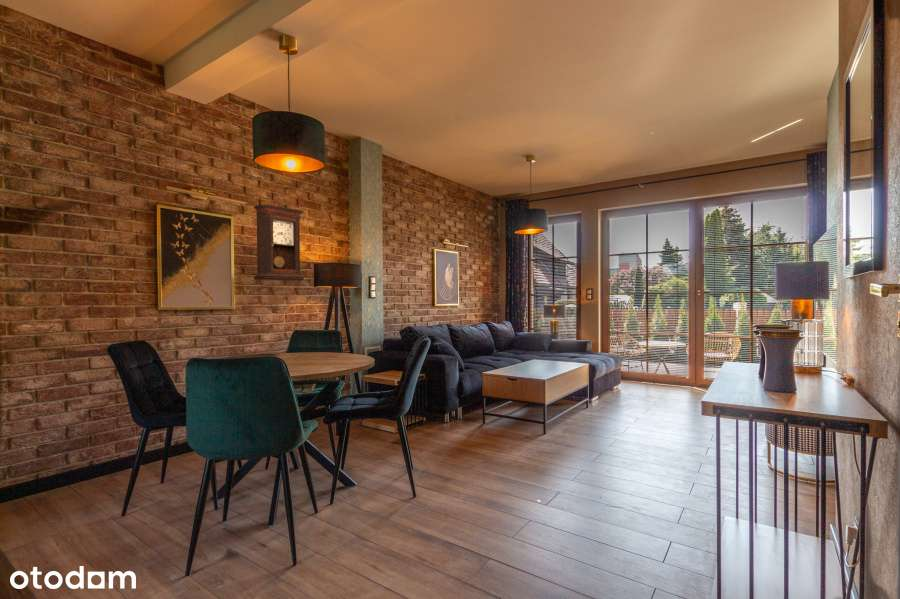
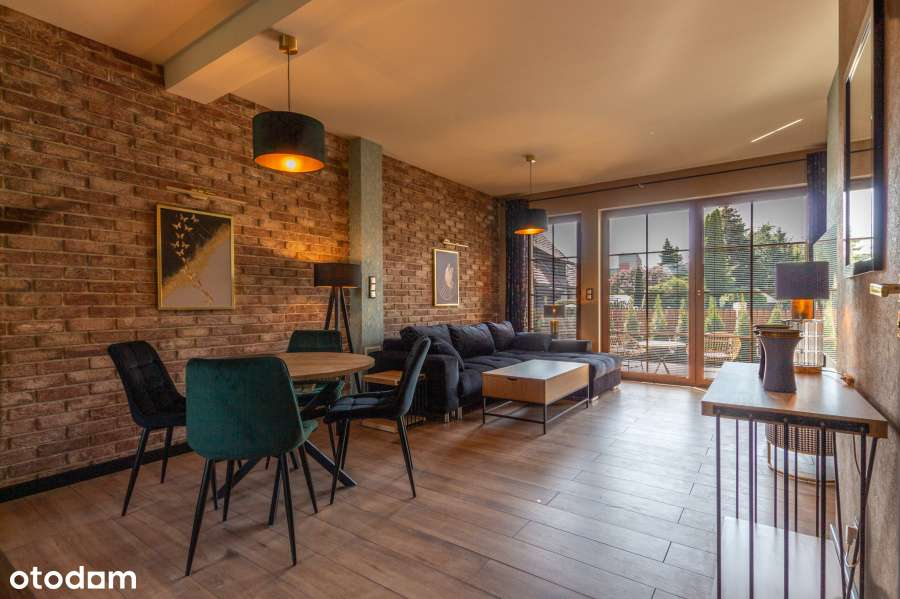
- pendulum clock [253,203,305,281]
